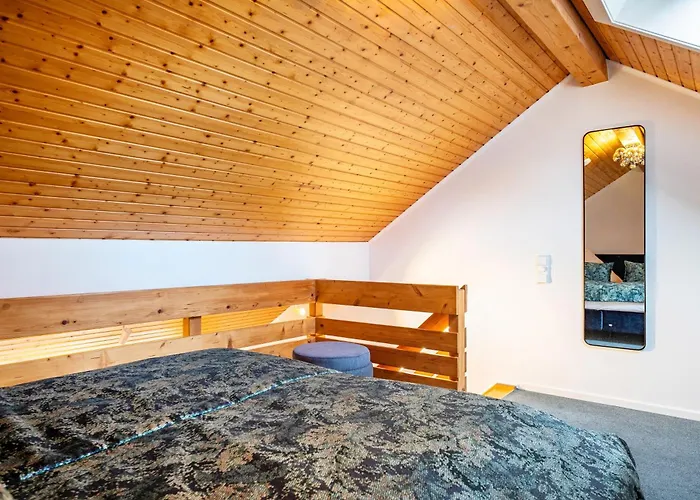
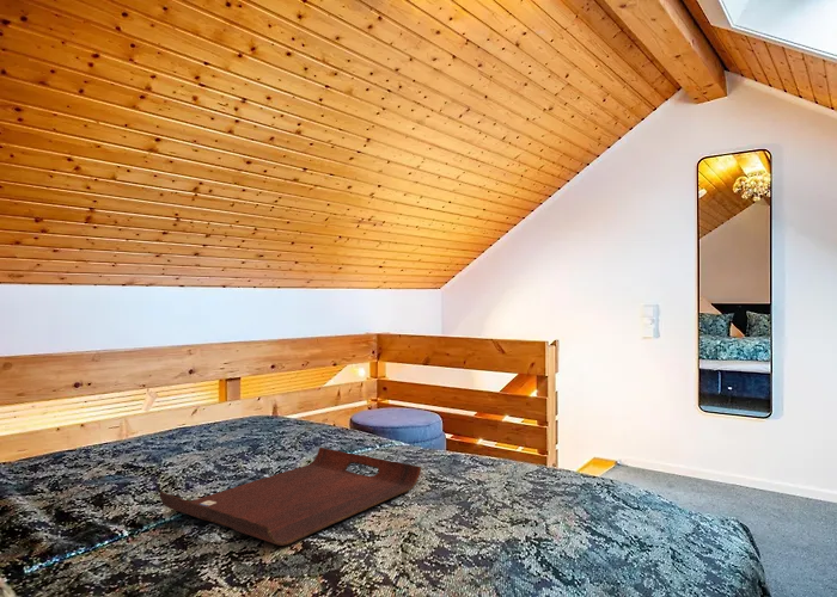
+ serving tray [158,447,422,547]
